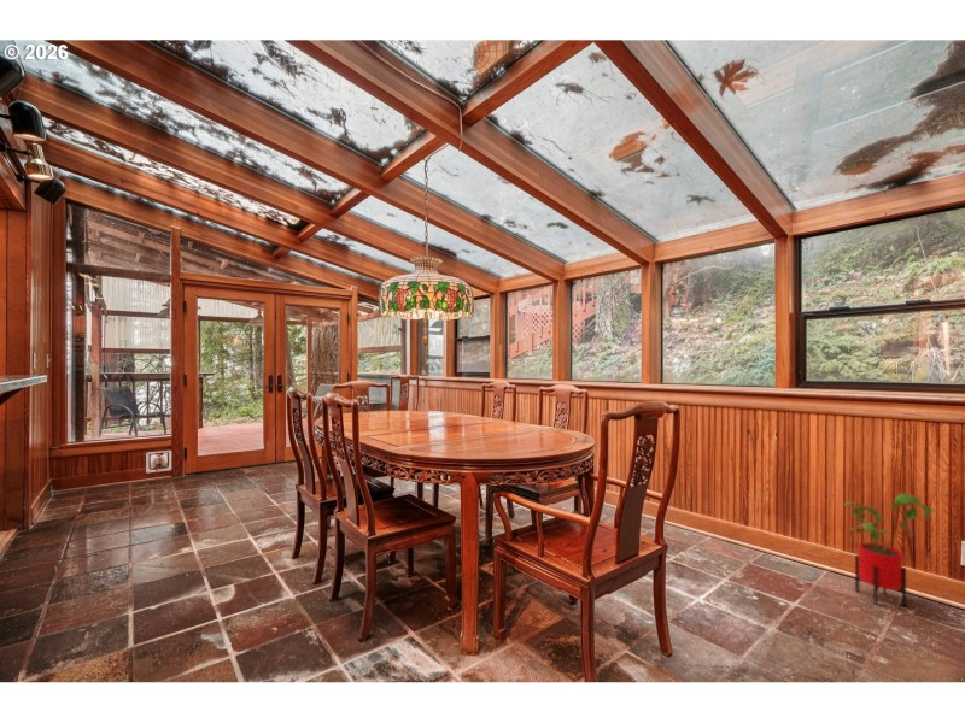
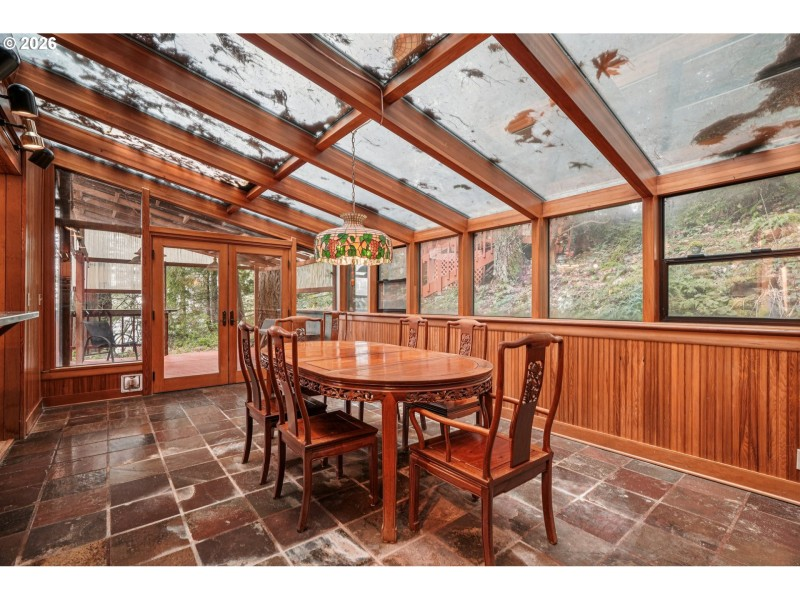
- house plant [843,492,938,609]
